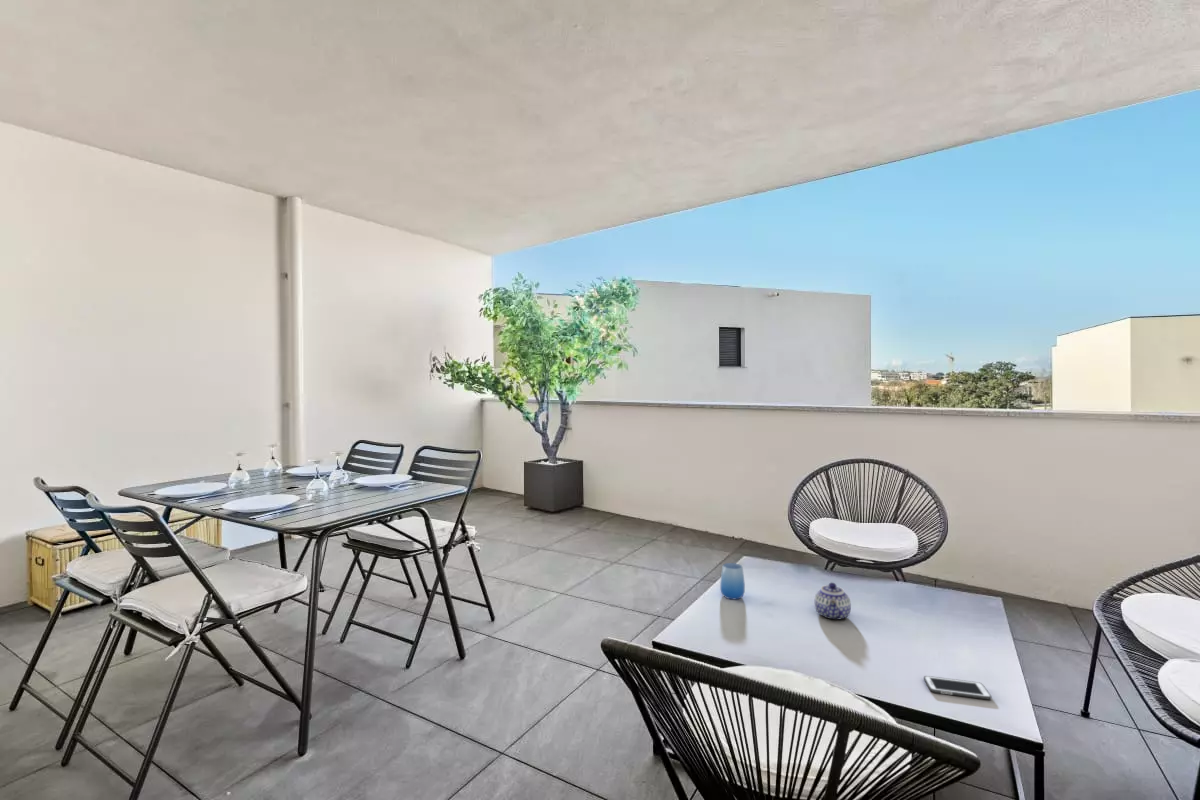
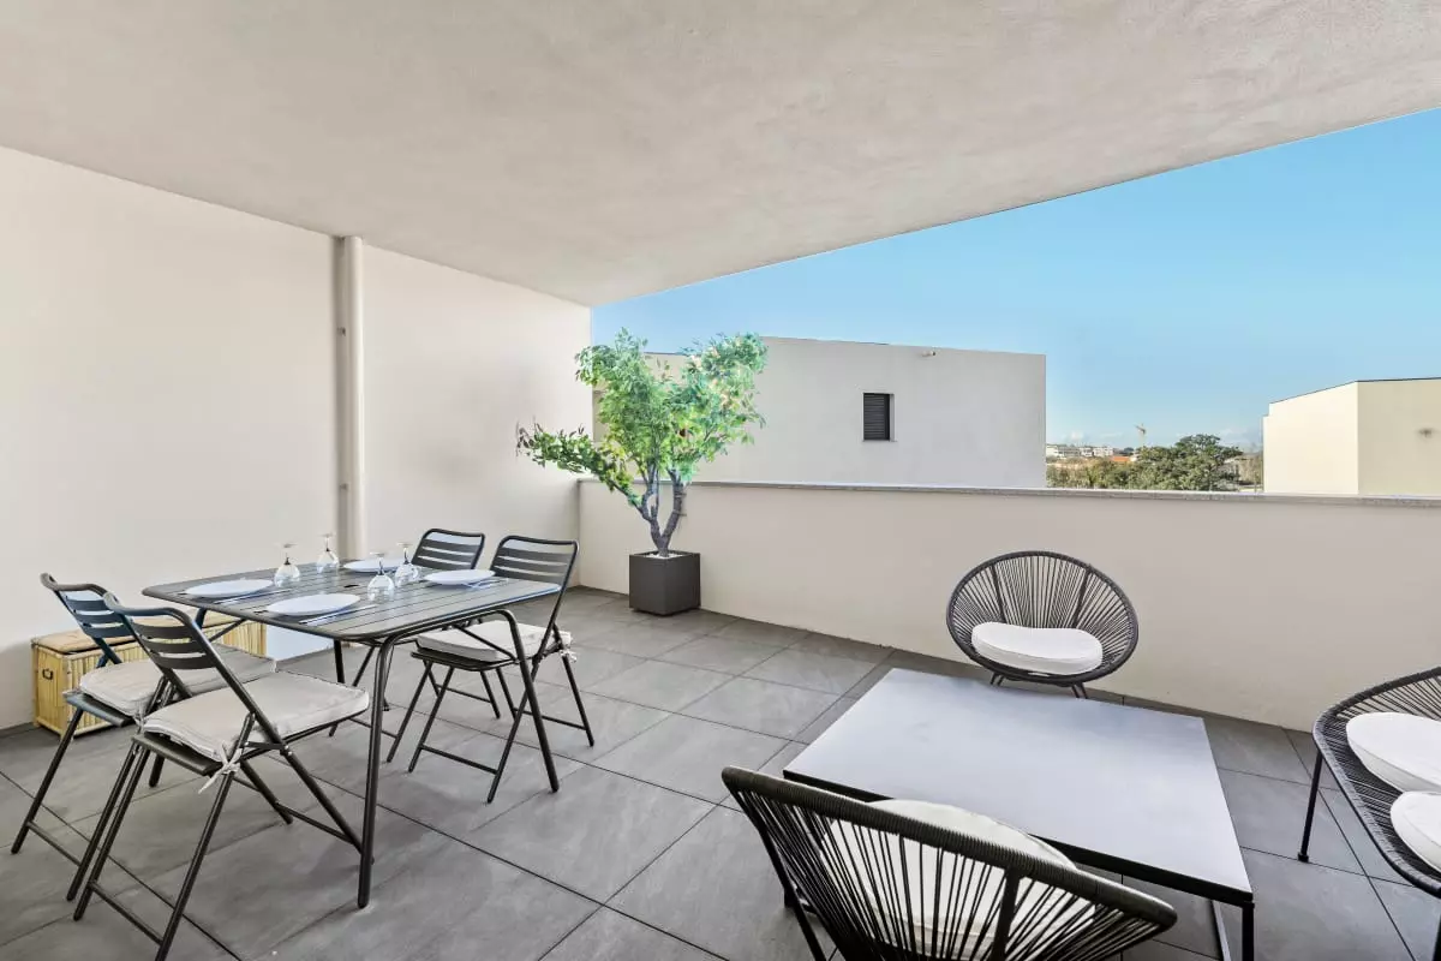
- cell phone [923,675,992,701]
- teapot [814,581,852,621]
- cup [719,562,746,600]
